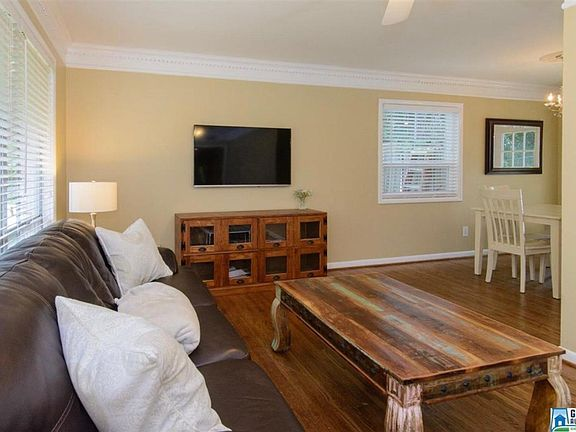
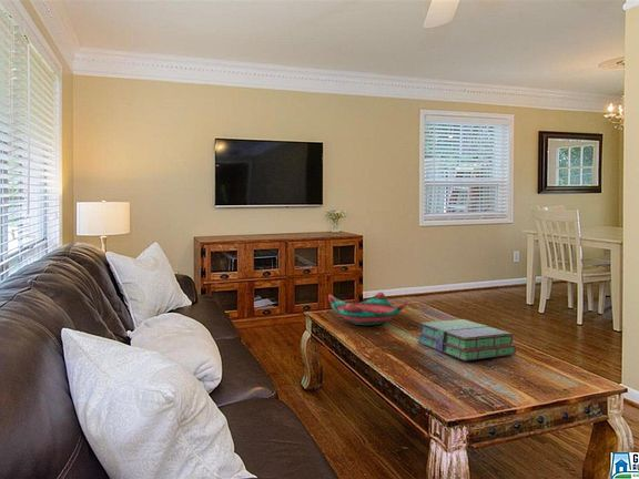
+ stack of books [416,318,517,361]
+ decorative bowl [327,291,409,326]
